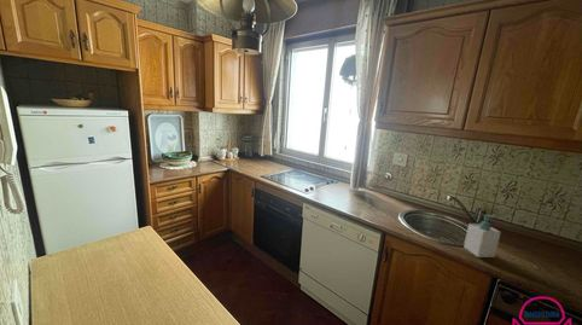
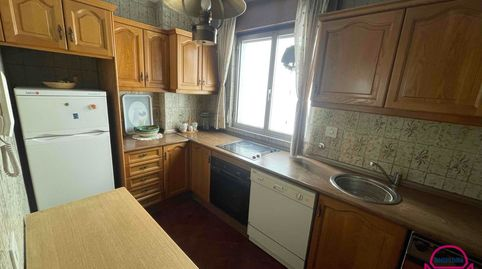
- soap bottle [462,214,502,259]
